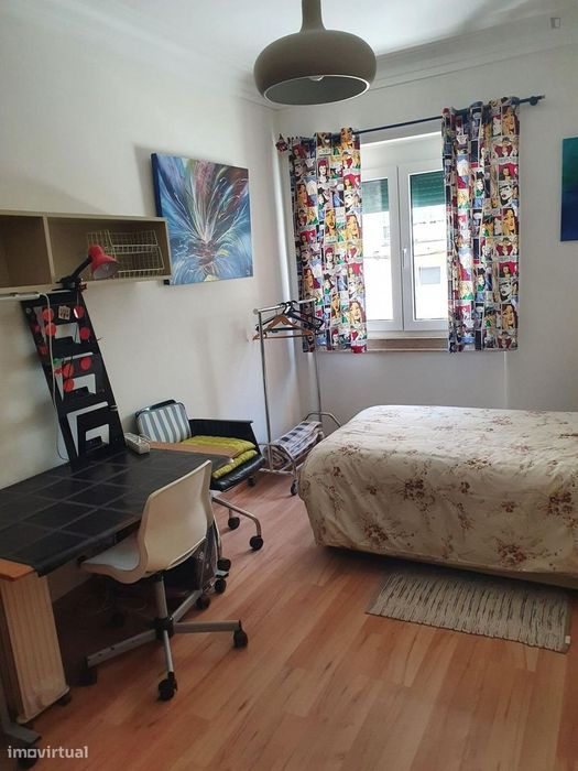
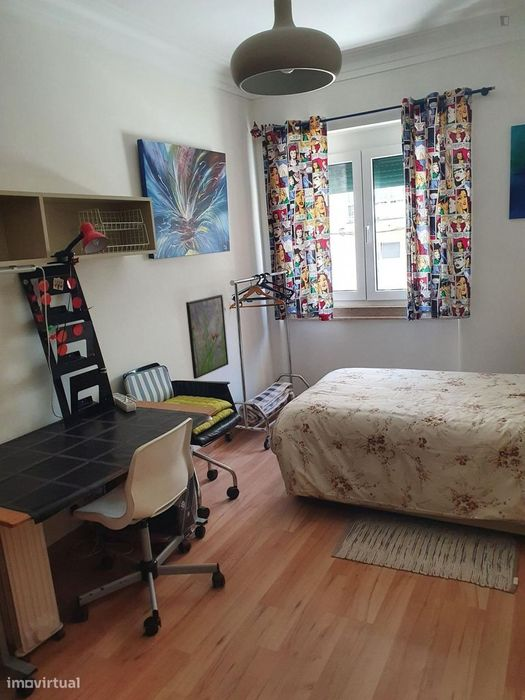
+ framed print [185,294,229,380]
